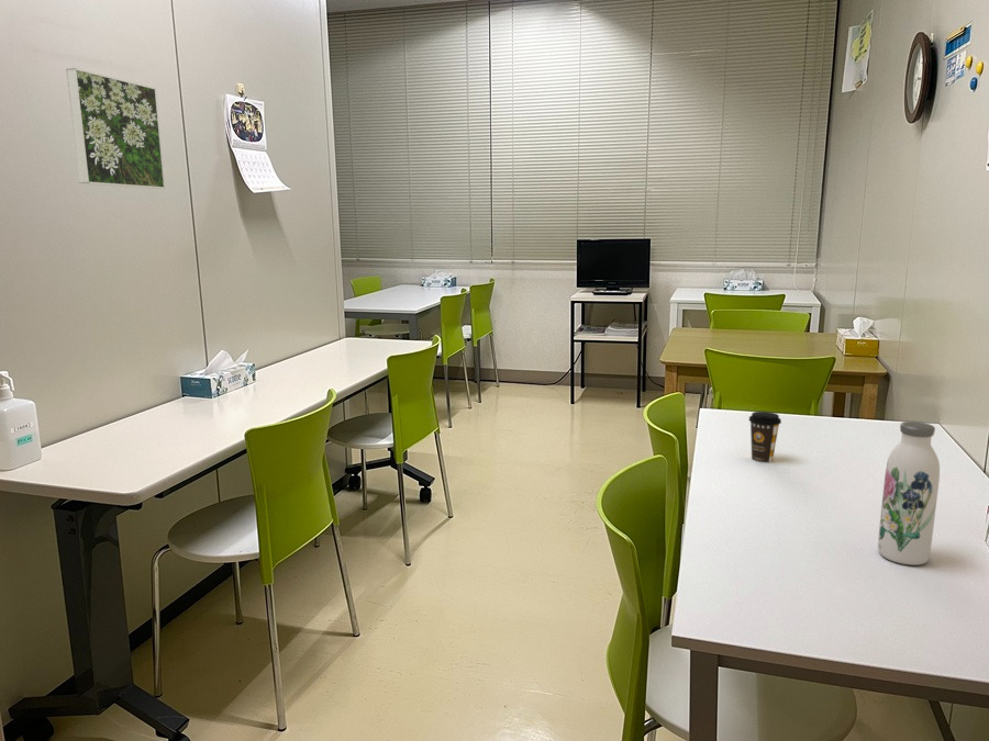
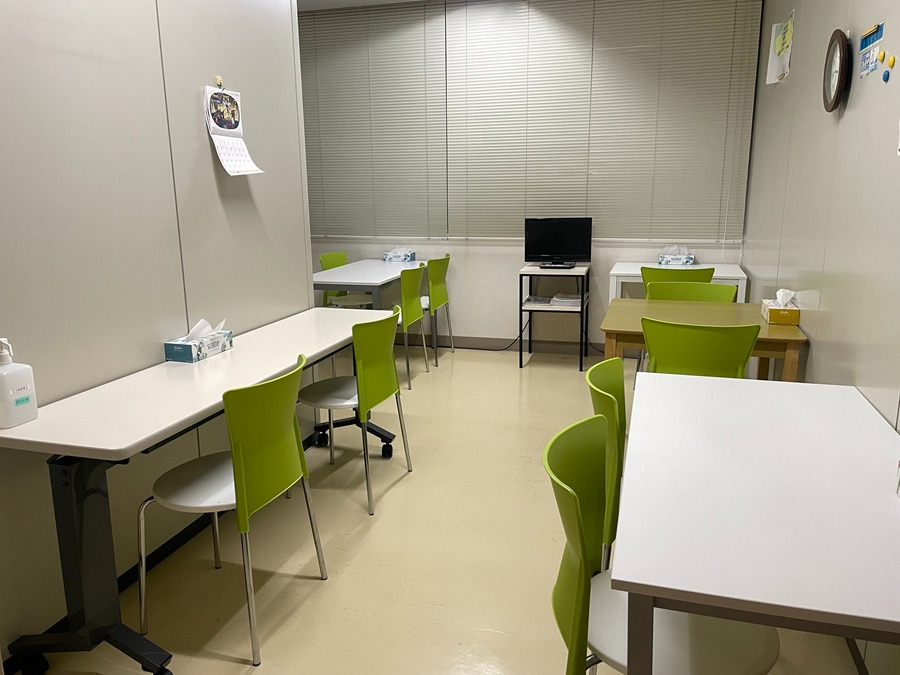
- coffee cup [747,411,782,464]
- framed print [65,67,166,190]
- water bottle [877,420,941,566]
